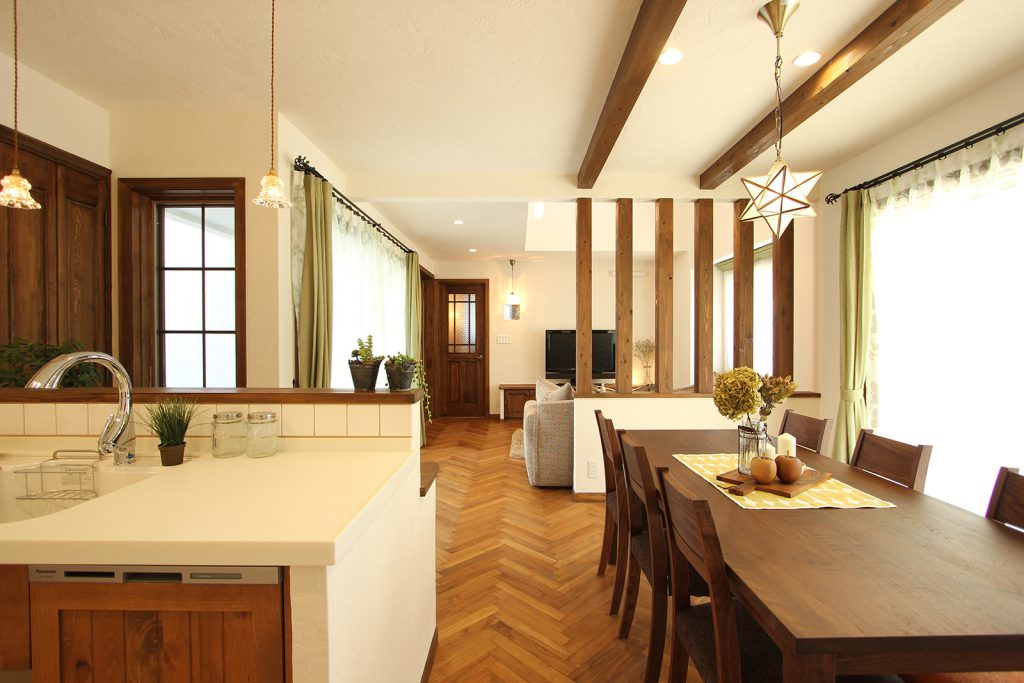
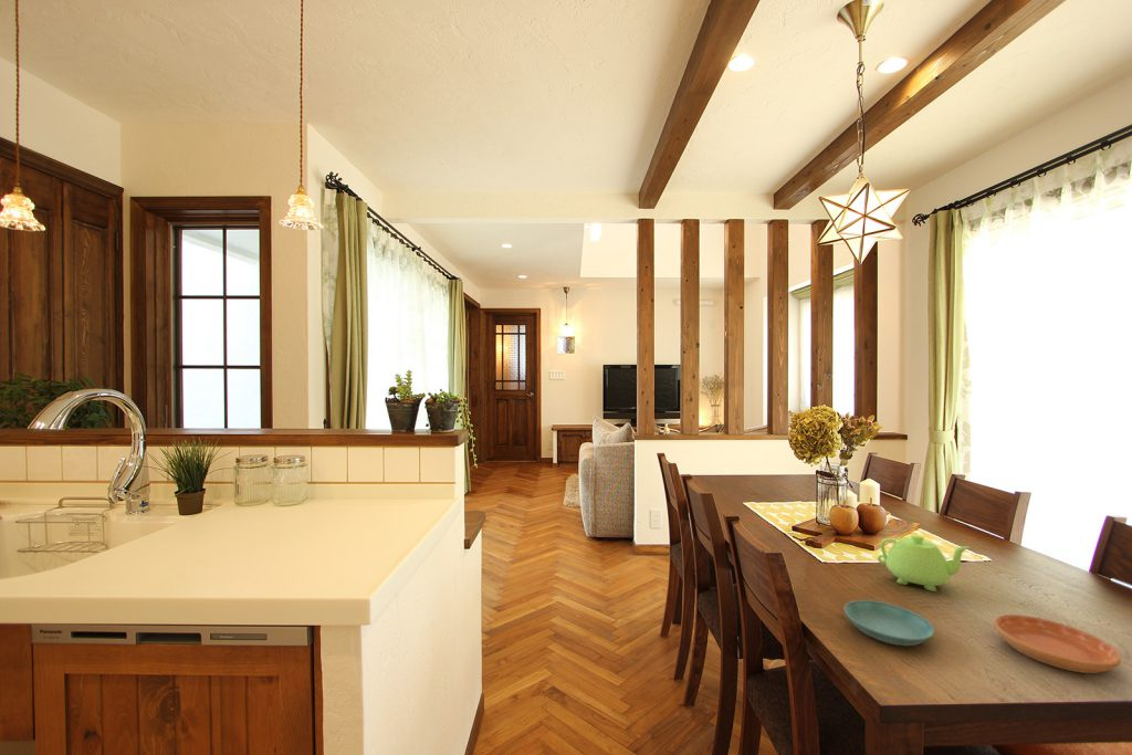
+ saucer [993,614,1122,674]
+ teapot [877,534,971,593]
+ saucer [843,599,935,647]
